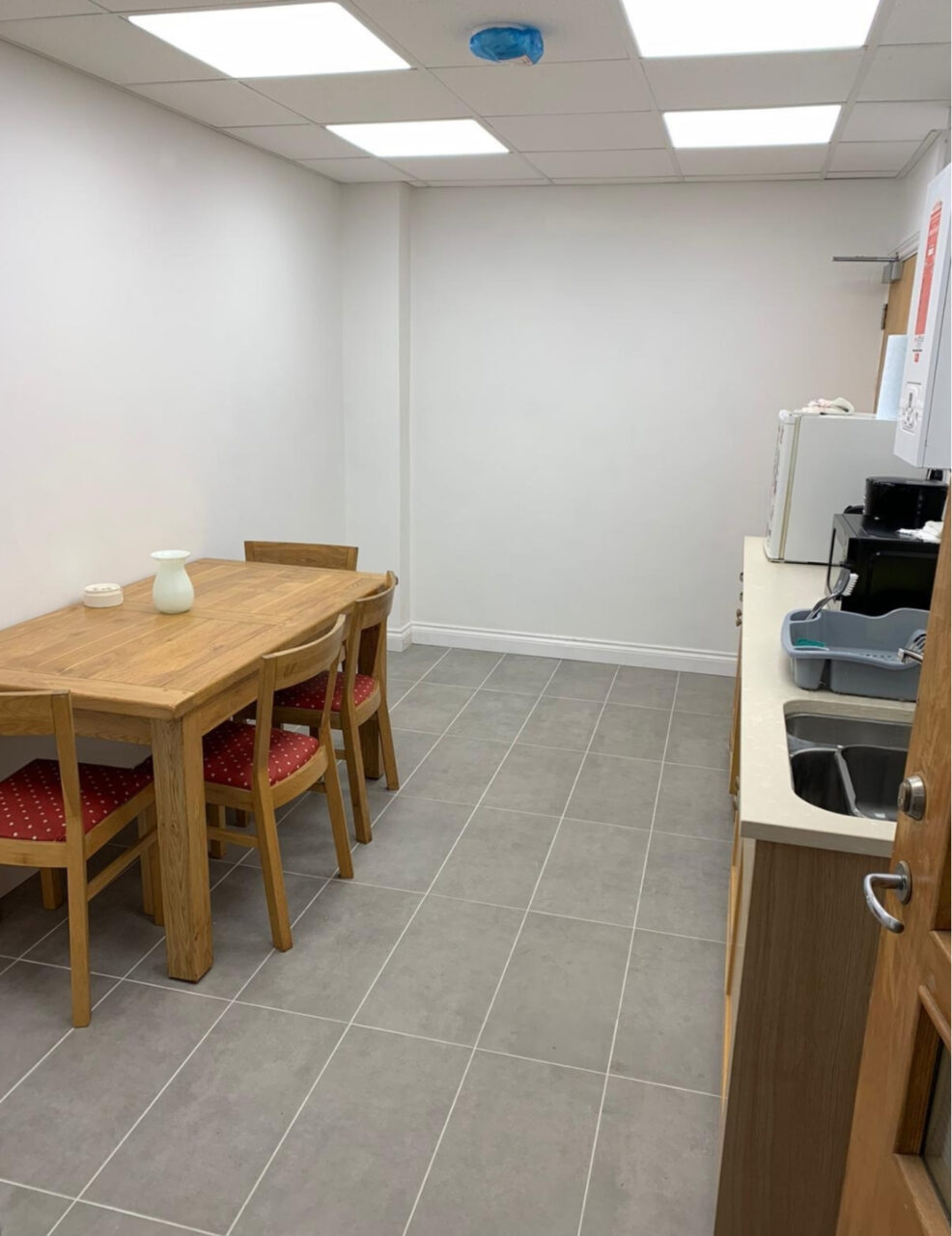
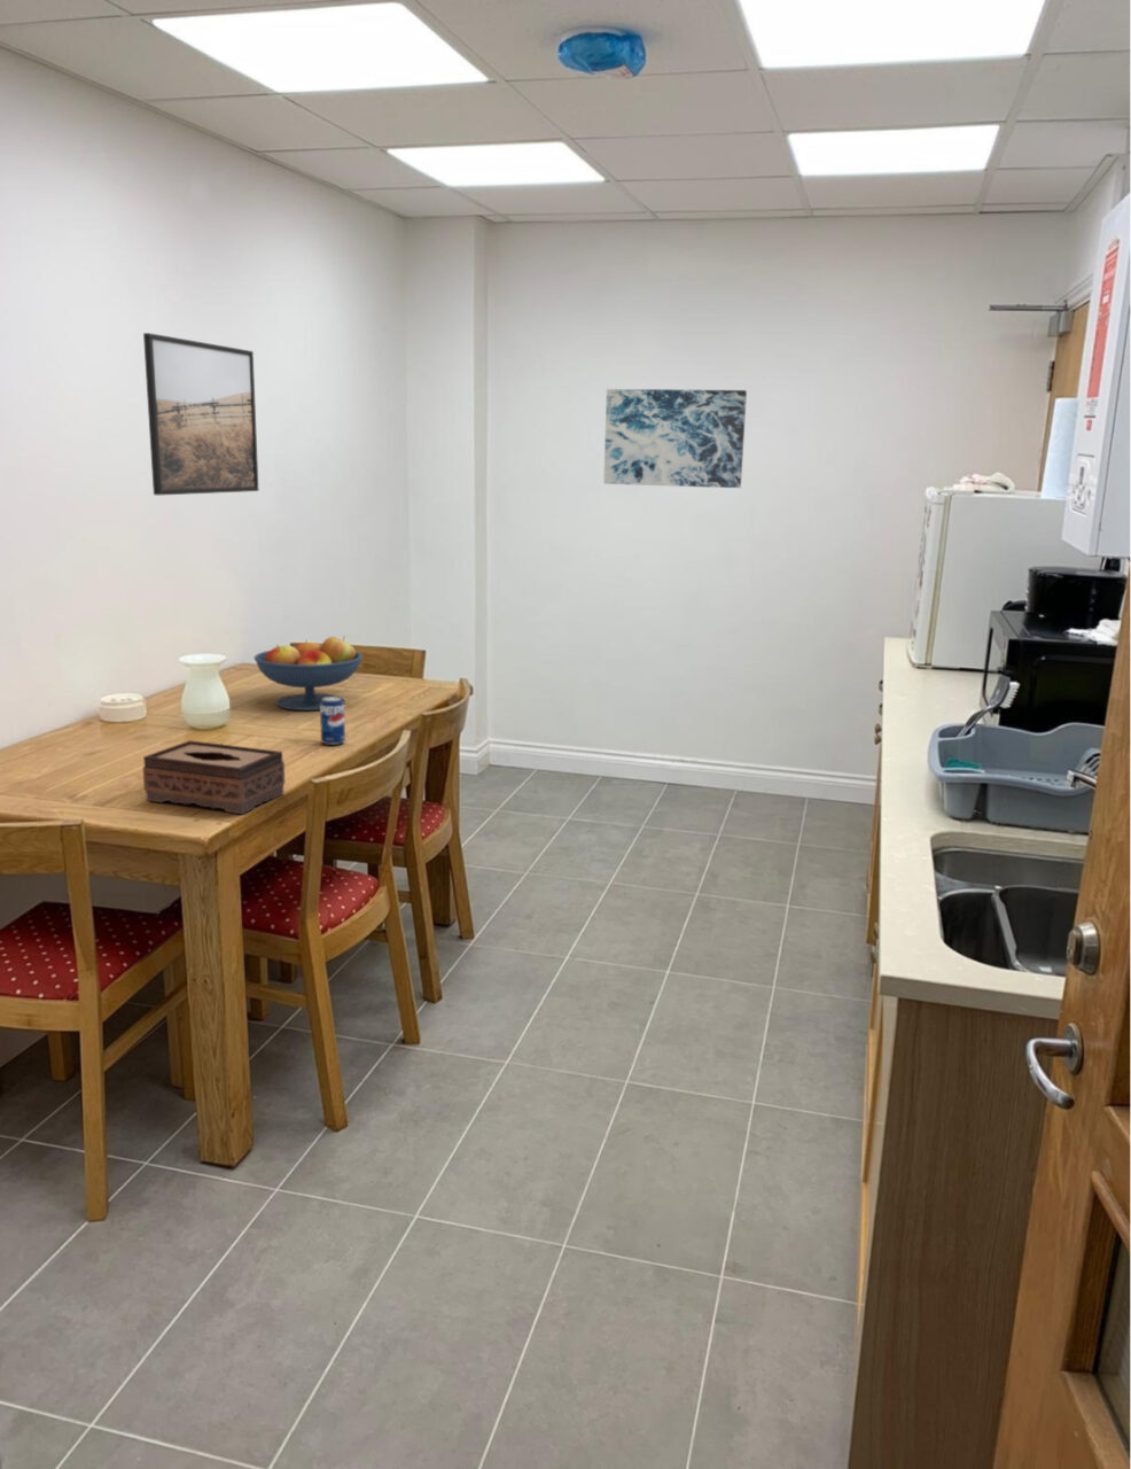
+ tissue box [141,739,285,815]
+ beverage can [318,696,347,746]
+ wall art [602,387,748,488]
+ fruit bowl [253,635,364,712]
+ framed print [143,332,259,496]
